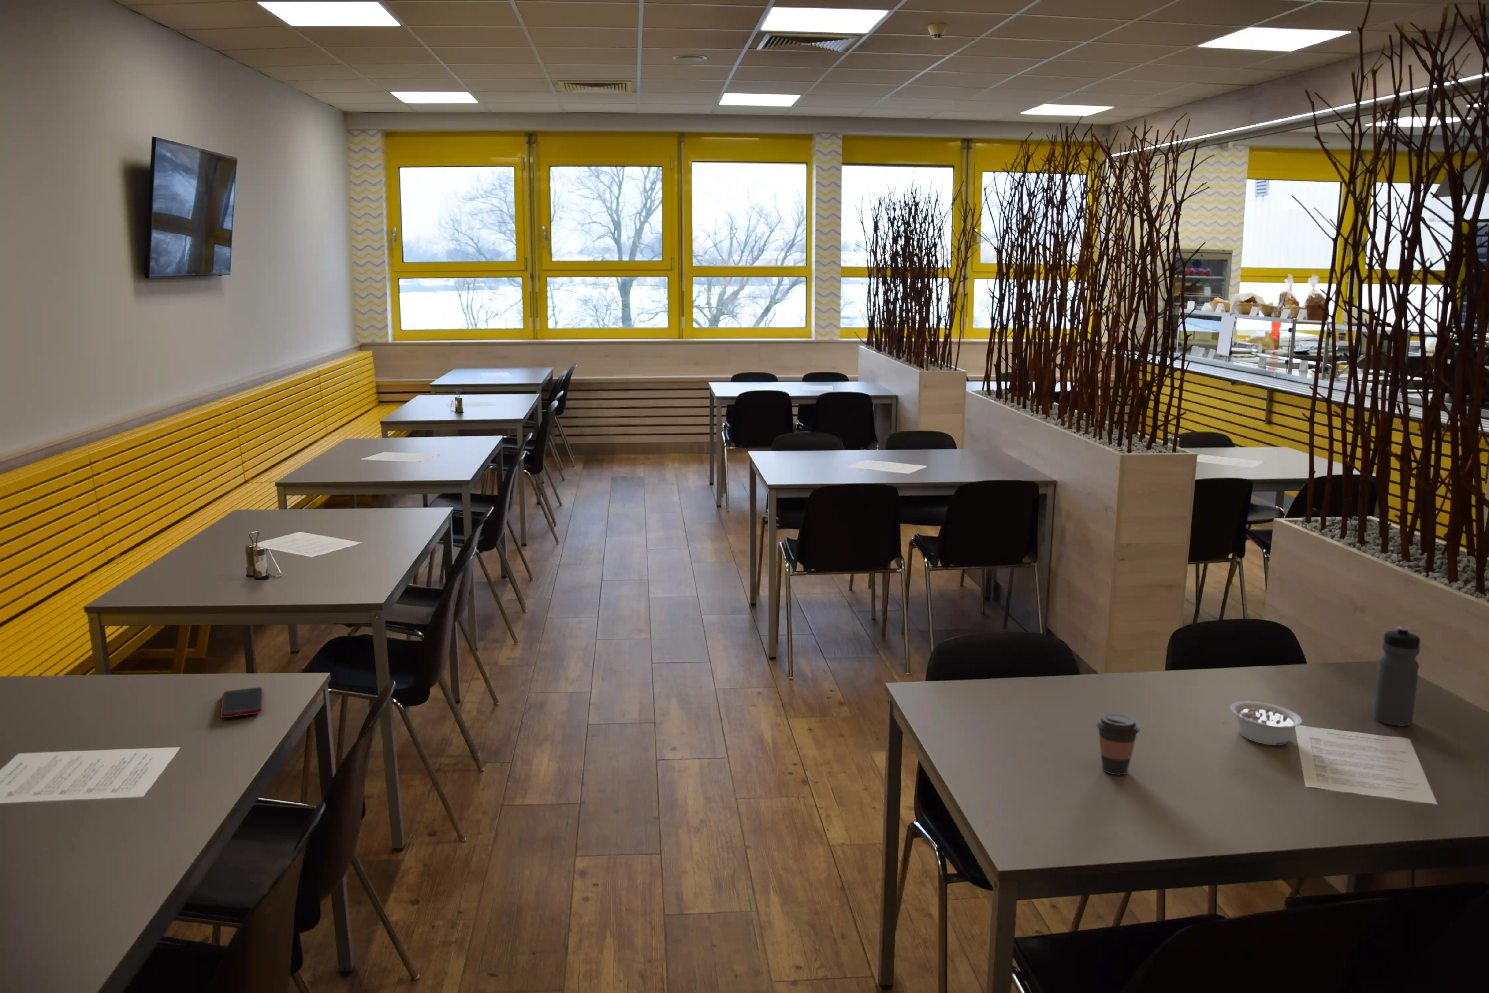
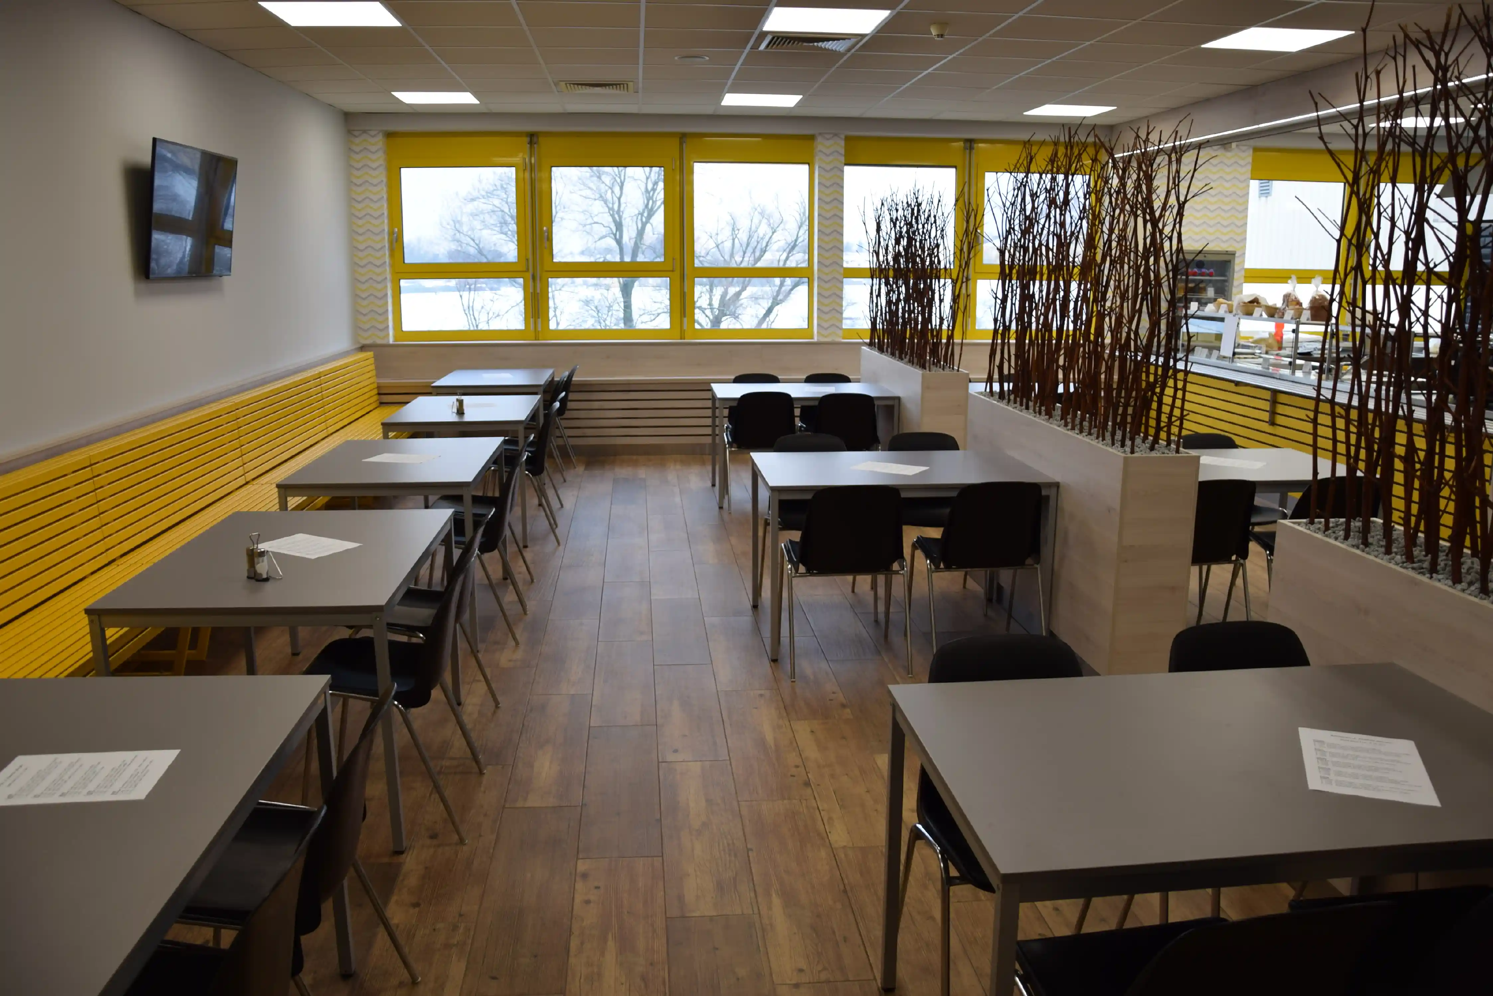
- legume [1230,702,1303,746]
- coffee cup [1095,714,1141,776]
- cell phone [221,687,263,718]
- water bottle [1373,626,1420,726]
